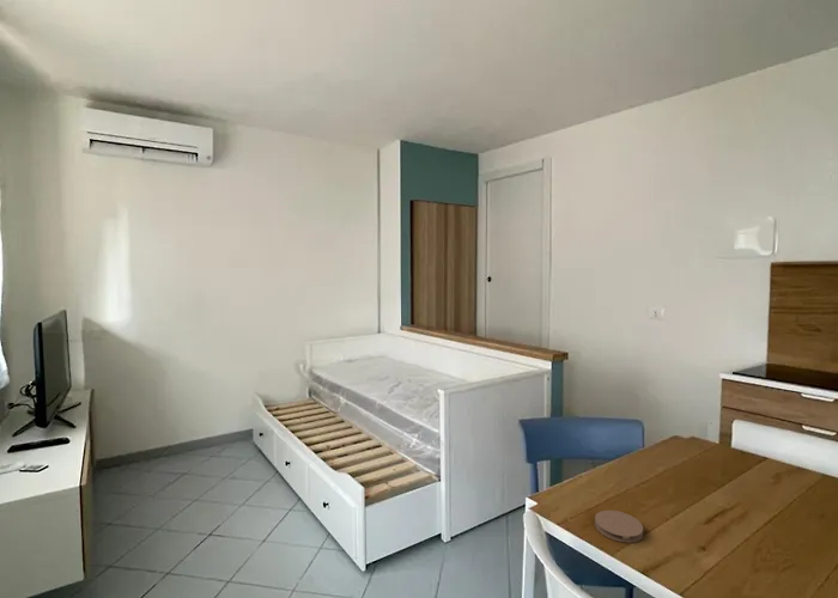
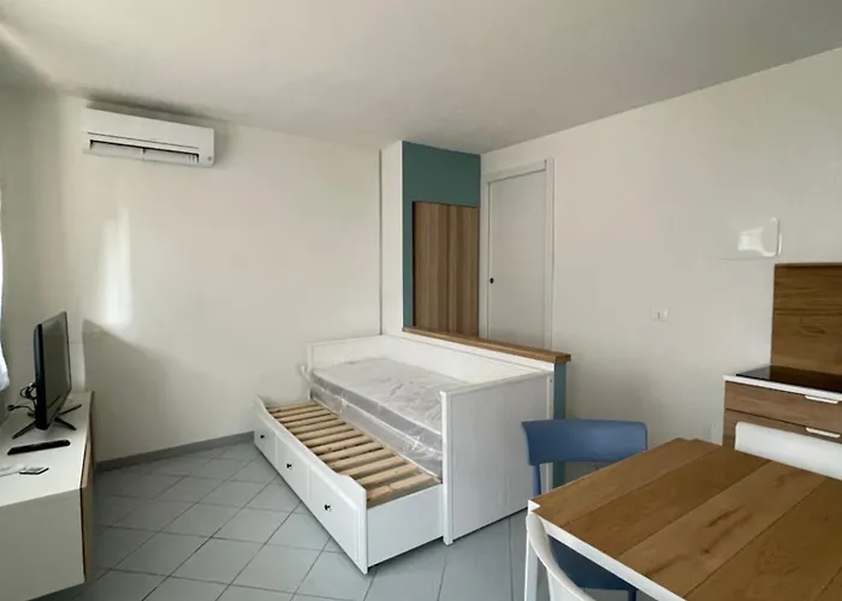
- coaster [594,509,644,544]
